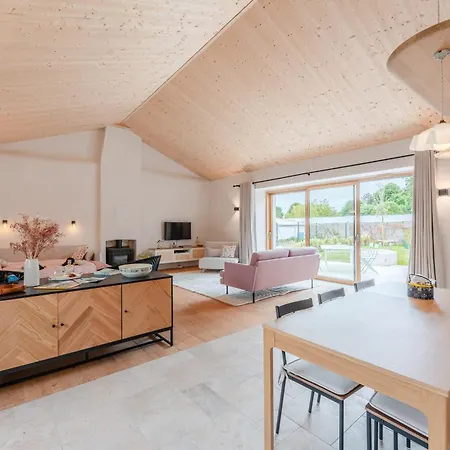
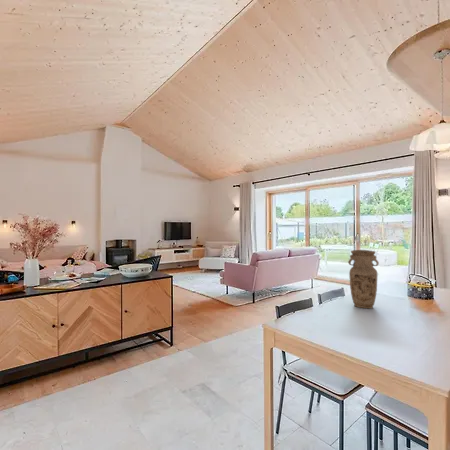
+ vase [347,249,380,309]
